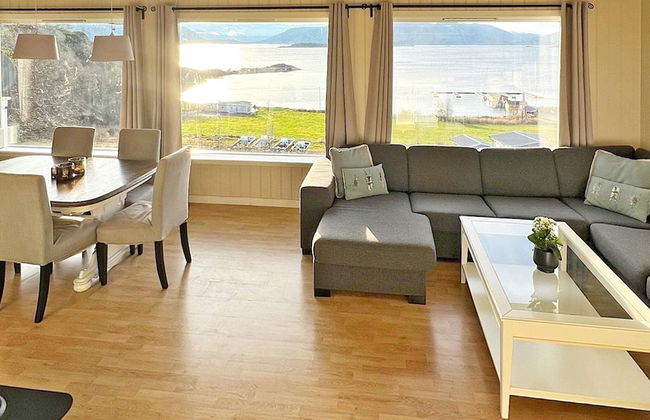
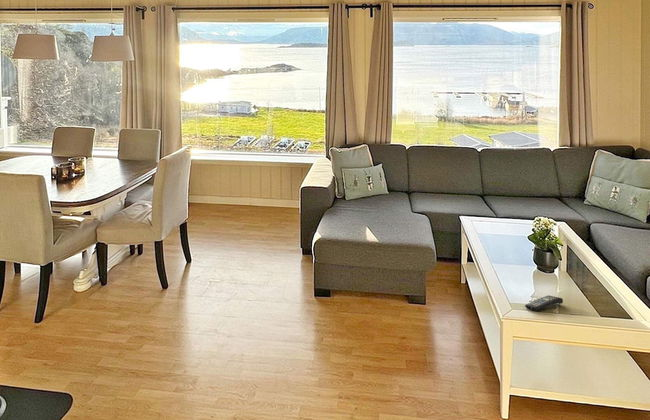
+ remote control [524,294,564,312]
